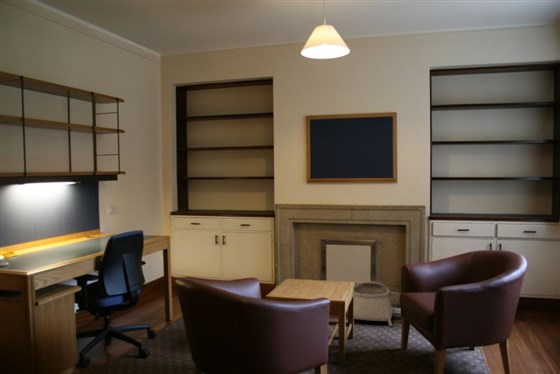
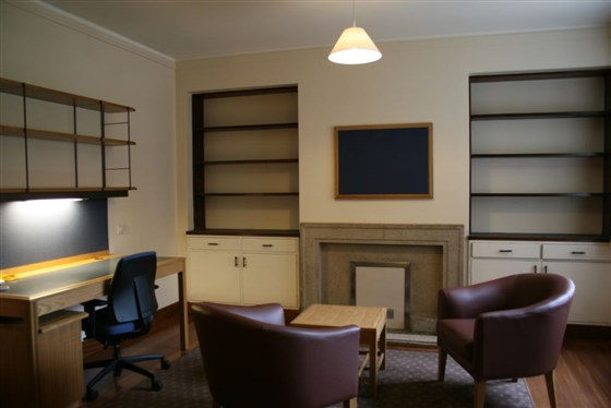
- basket [353,280,393,327]
